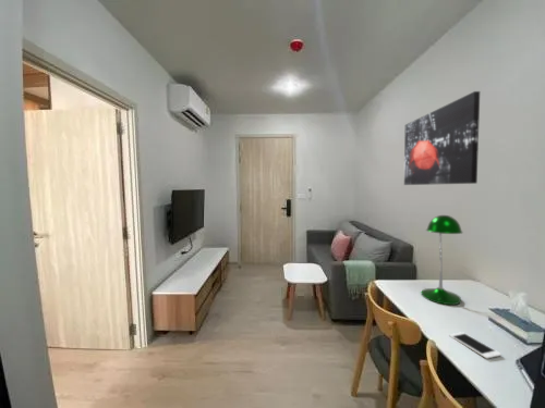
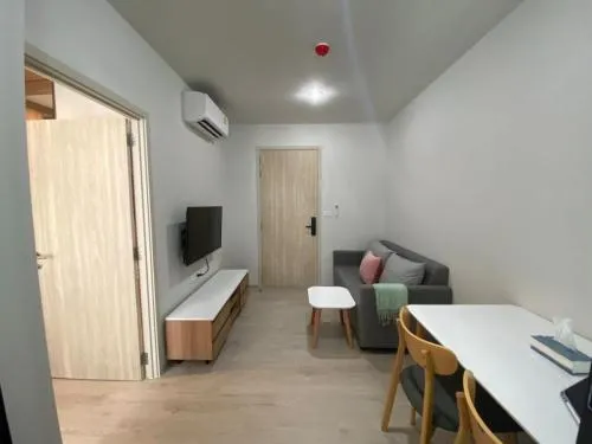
- cell phone [448,331,502,360]
- desk lamp [420,214,464,306]
- wall art [403,90,481,186]
